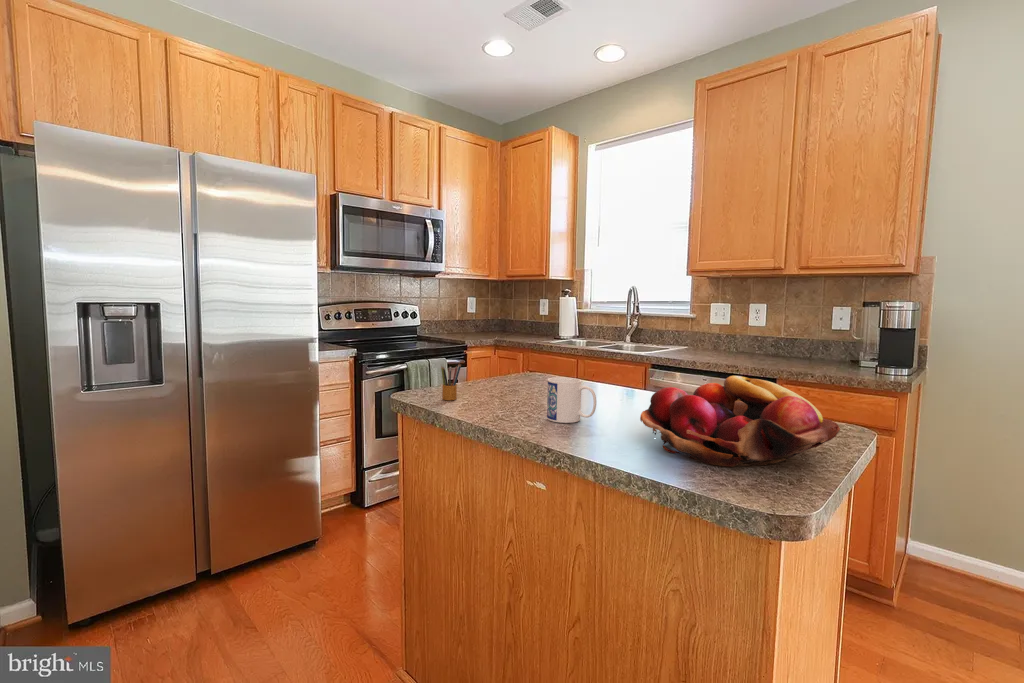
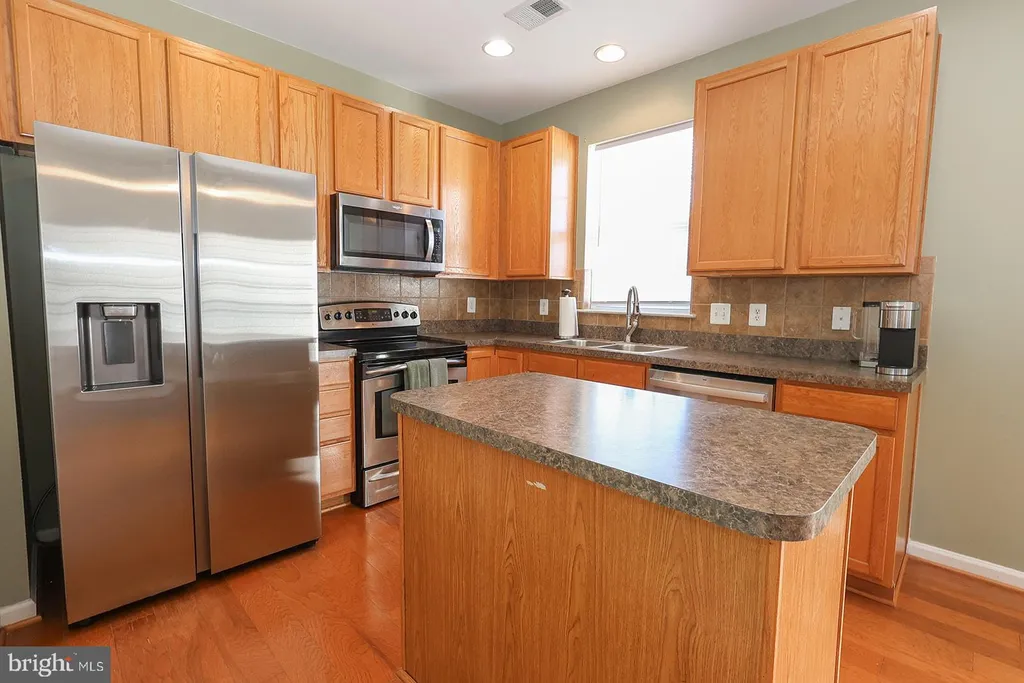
- fruit basket [639,375,841,468]
- pencil box [440,363,462,401]
- mug [546,376,597,424]
